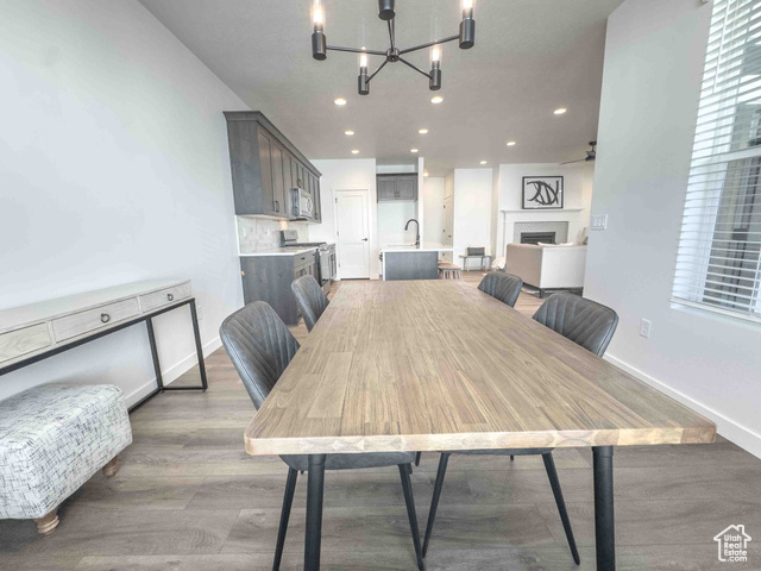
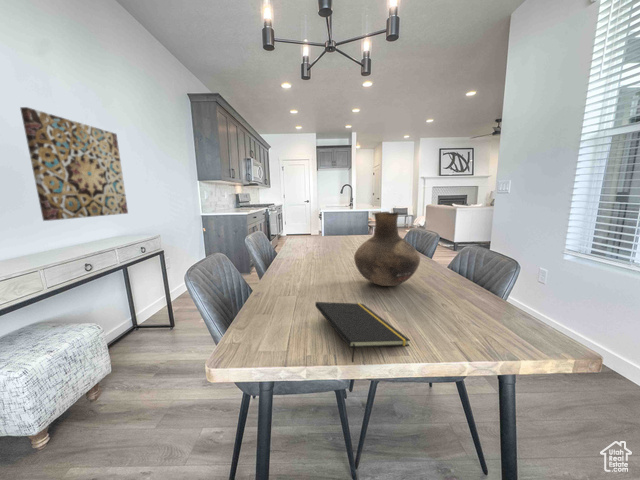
+ wall art [19,106,129,222]
+ vase [353,211,421,287]
+ notepad [314,301,411,363]
